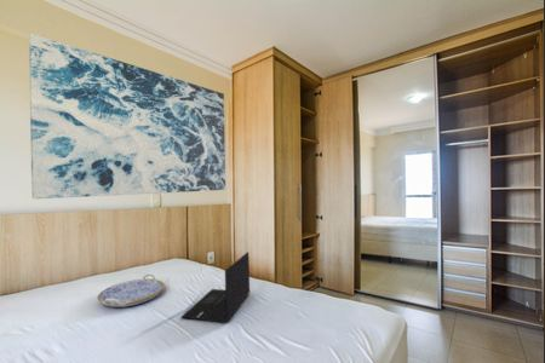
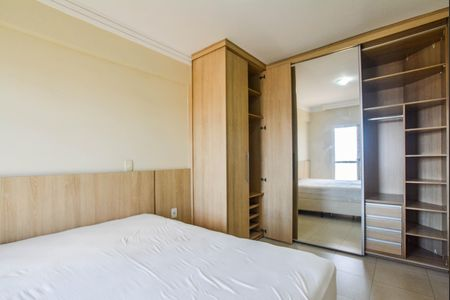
- serving tray [97,273,165,309]
- wall art [28,33,226,200]
- laptop [179,250,251,324]
